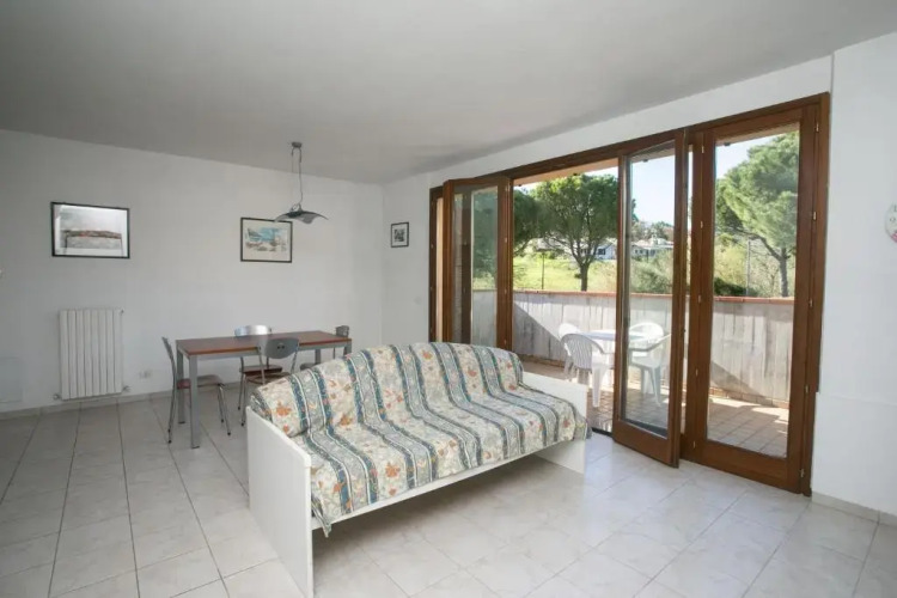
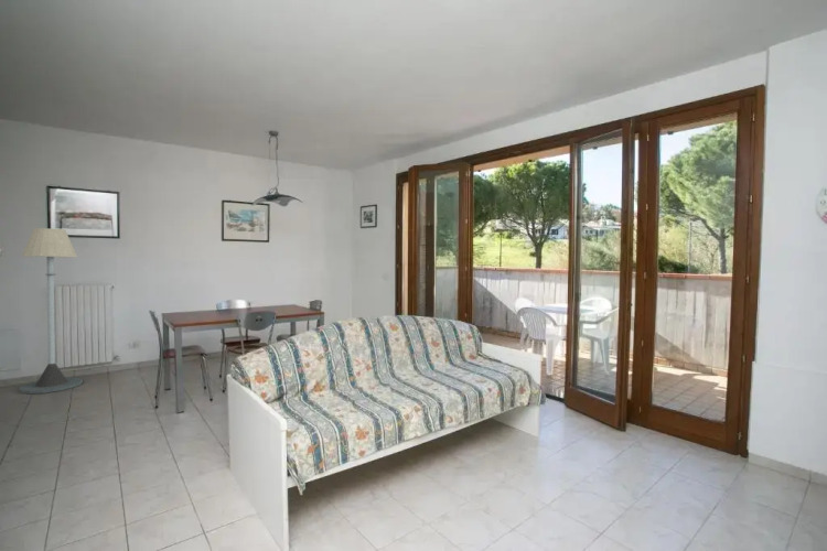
+ floor lamp [18,227,84,395]
